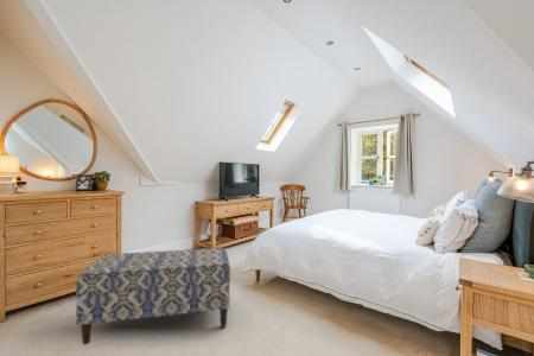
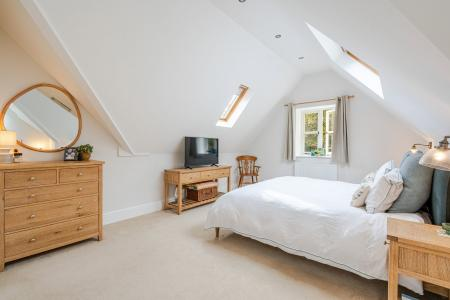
- bench [75,247,231,345]
